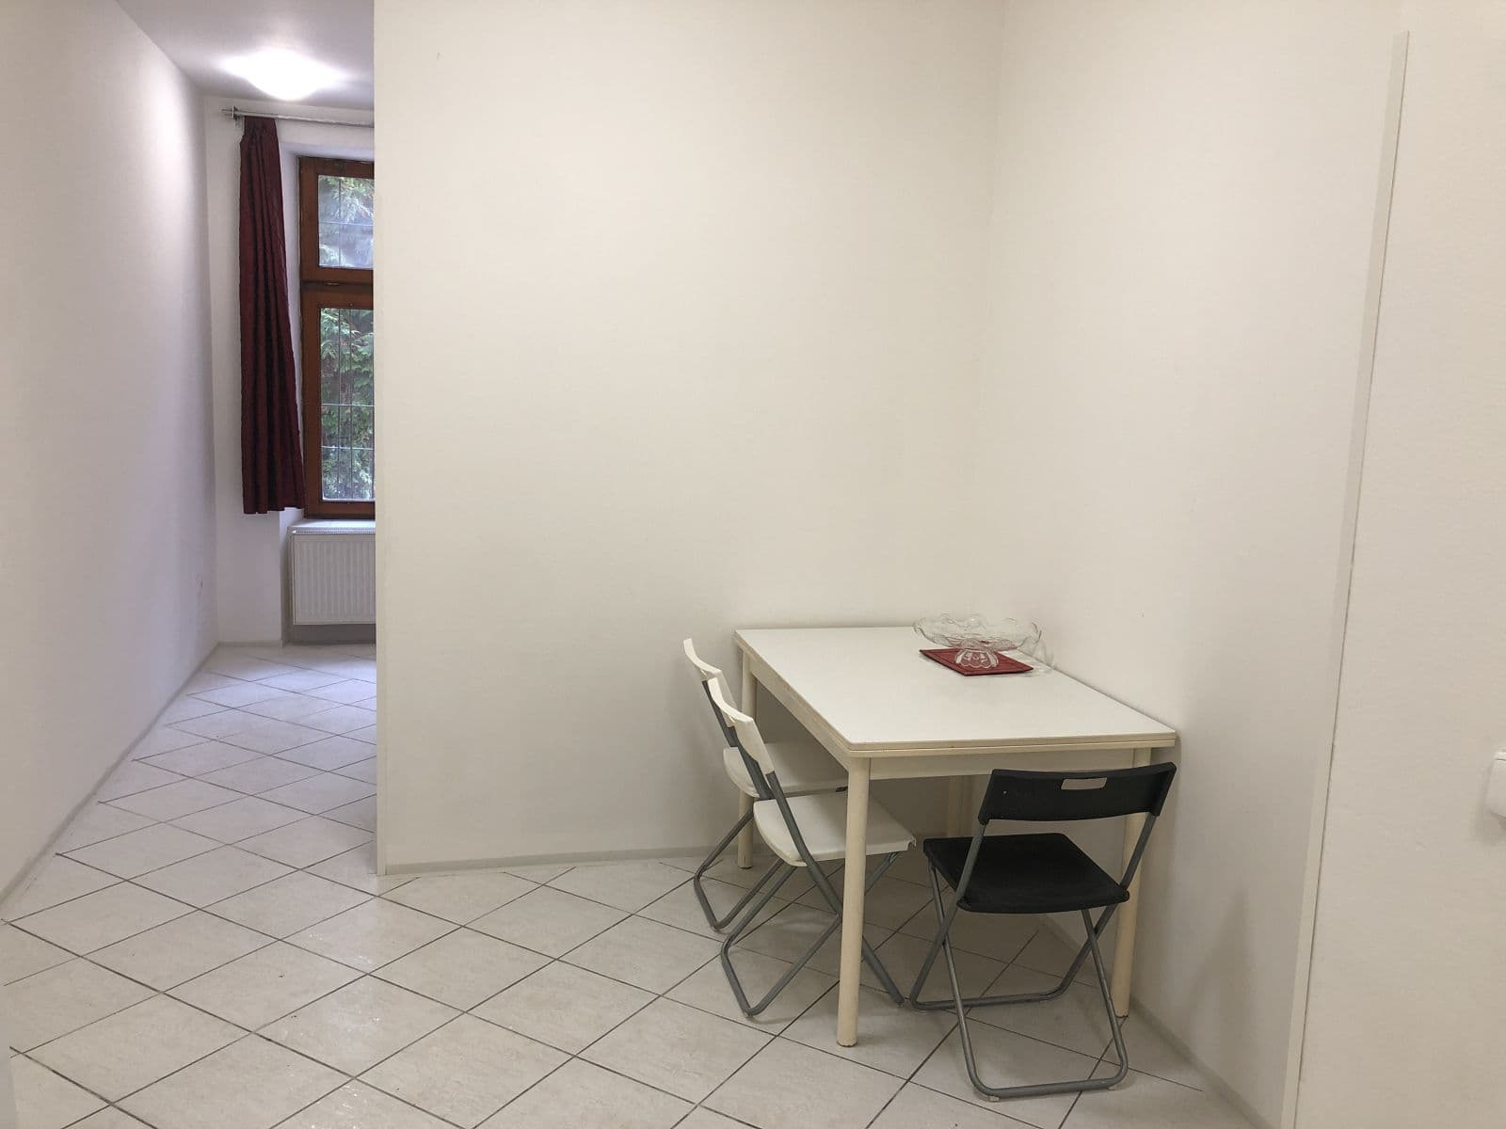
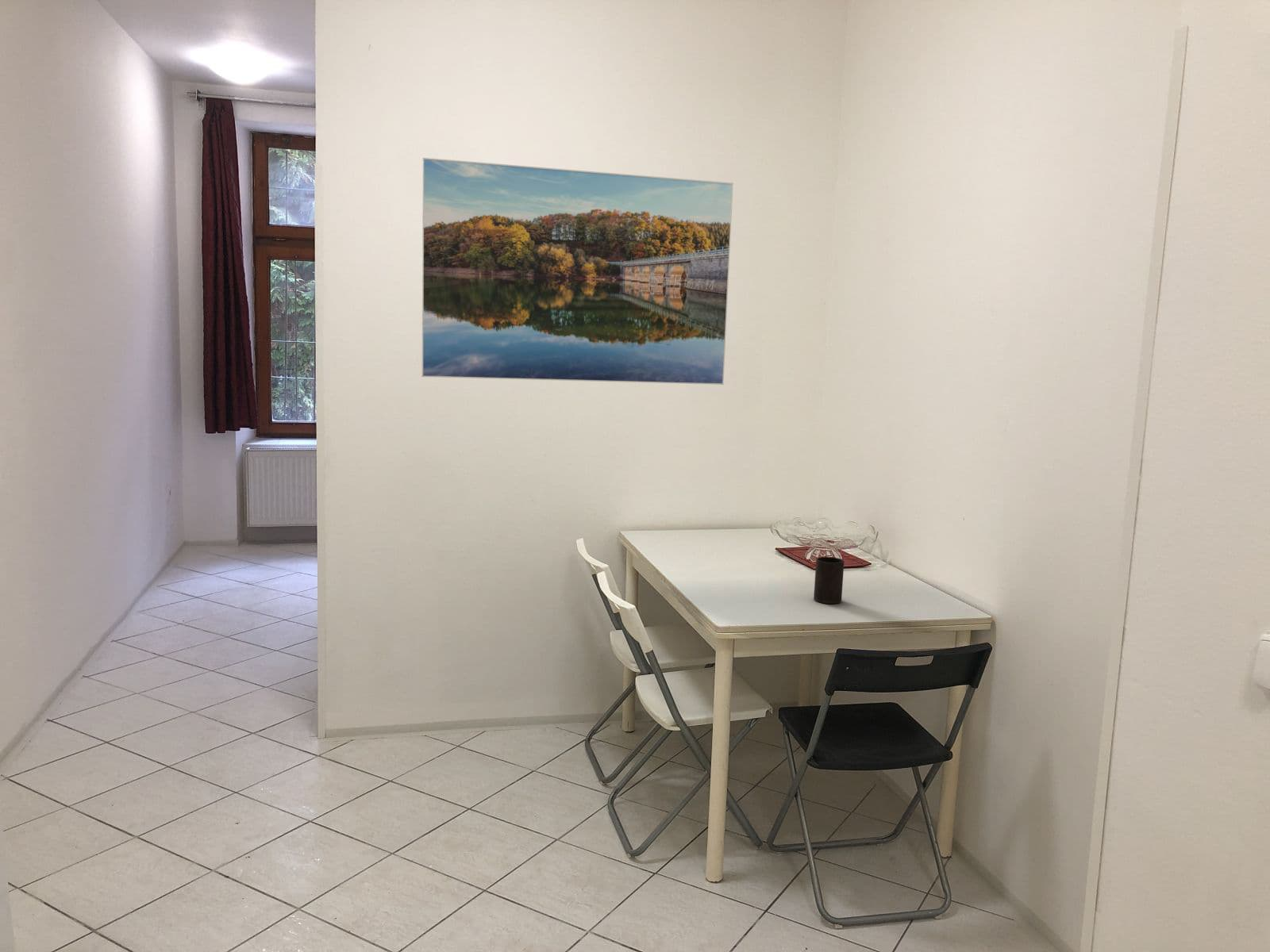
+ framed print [421,157,734,386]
+ cup [813,556,845,605]
